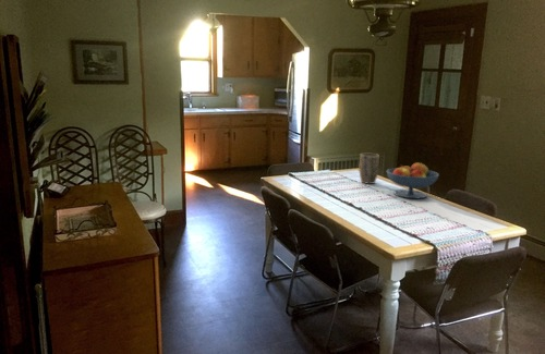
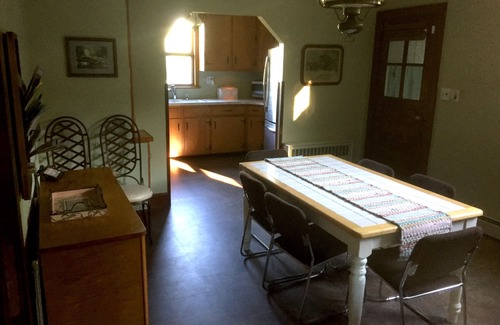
- fruit bowl [386,161,440,199]
- plant pot [359,152,380,185]
